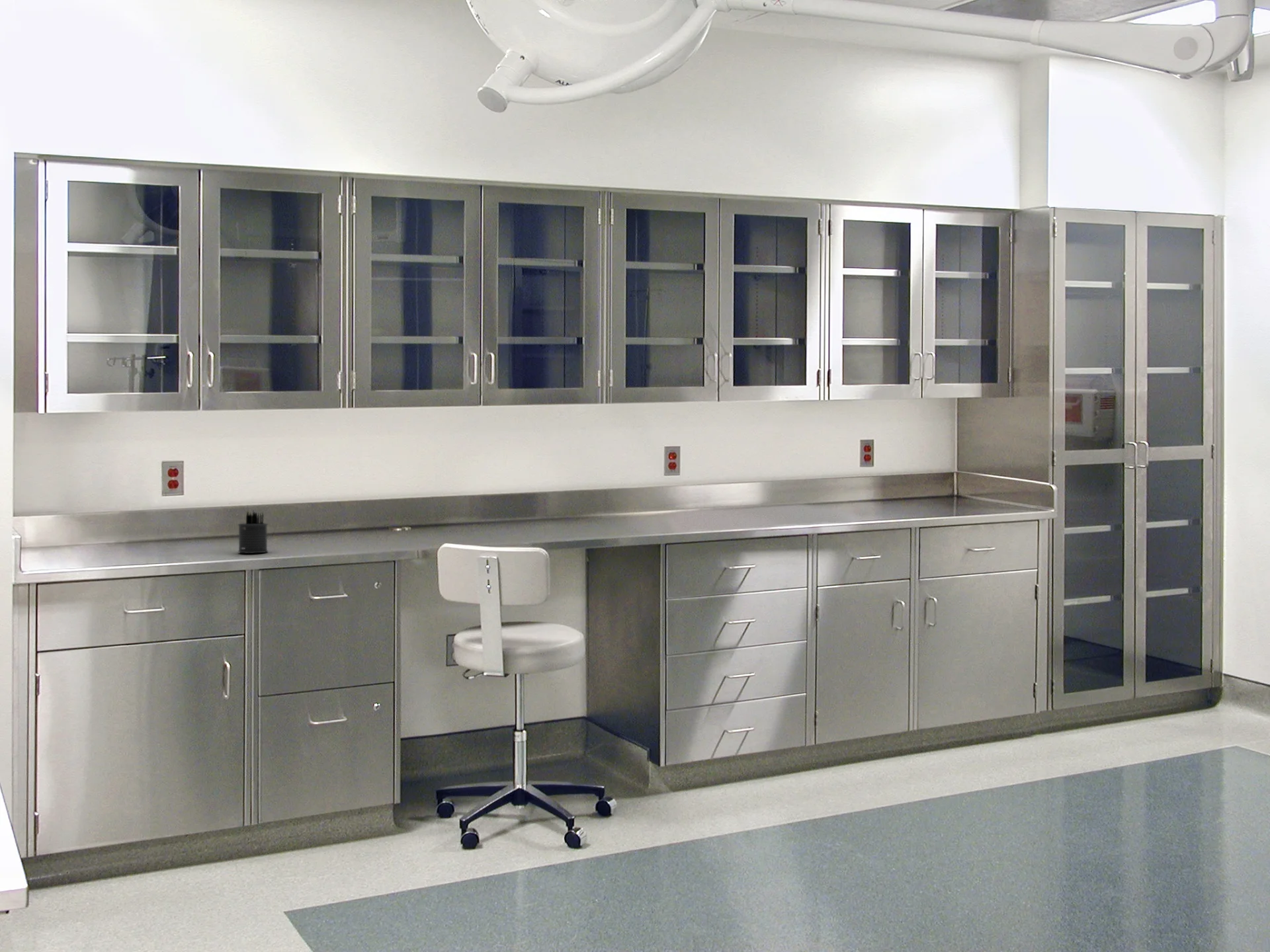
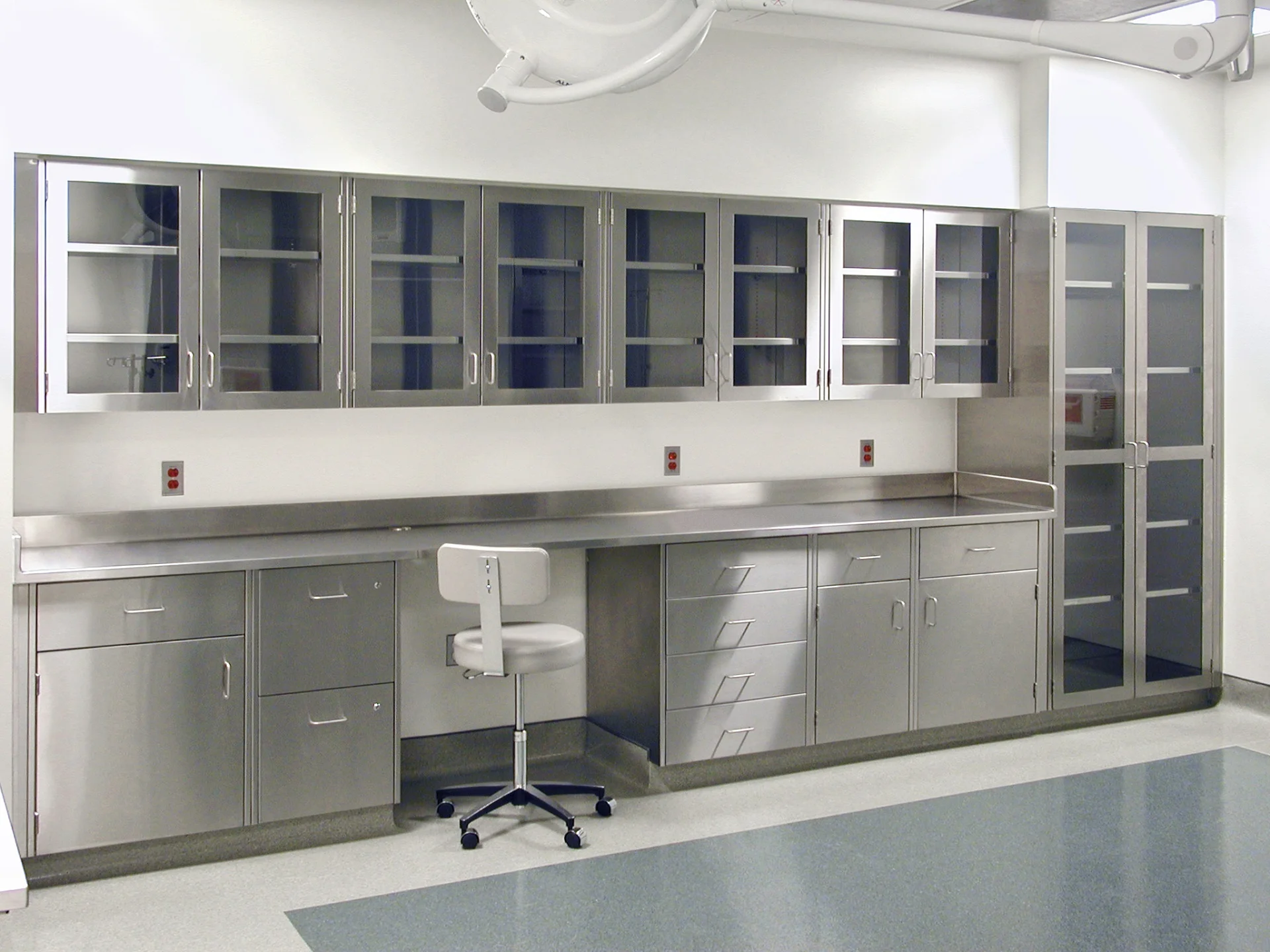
- pen holder [237,509,269,554]
